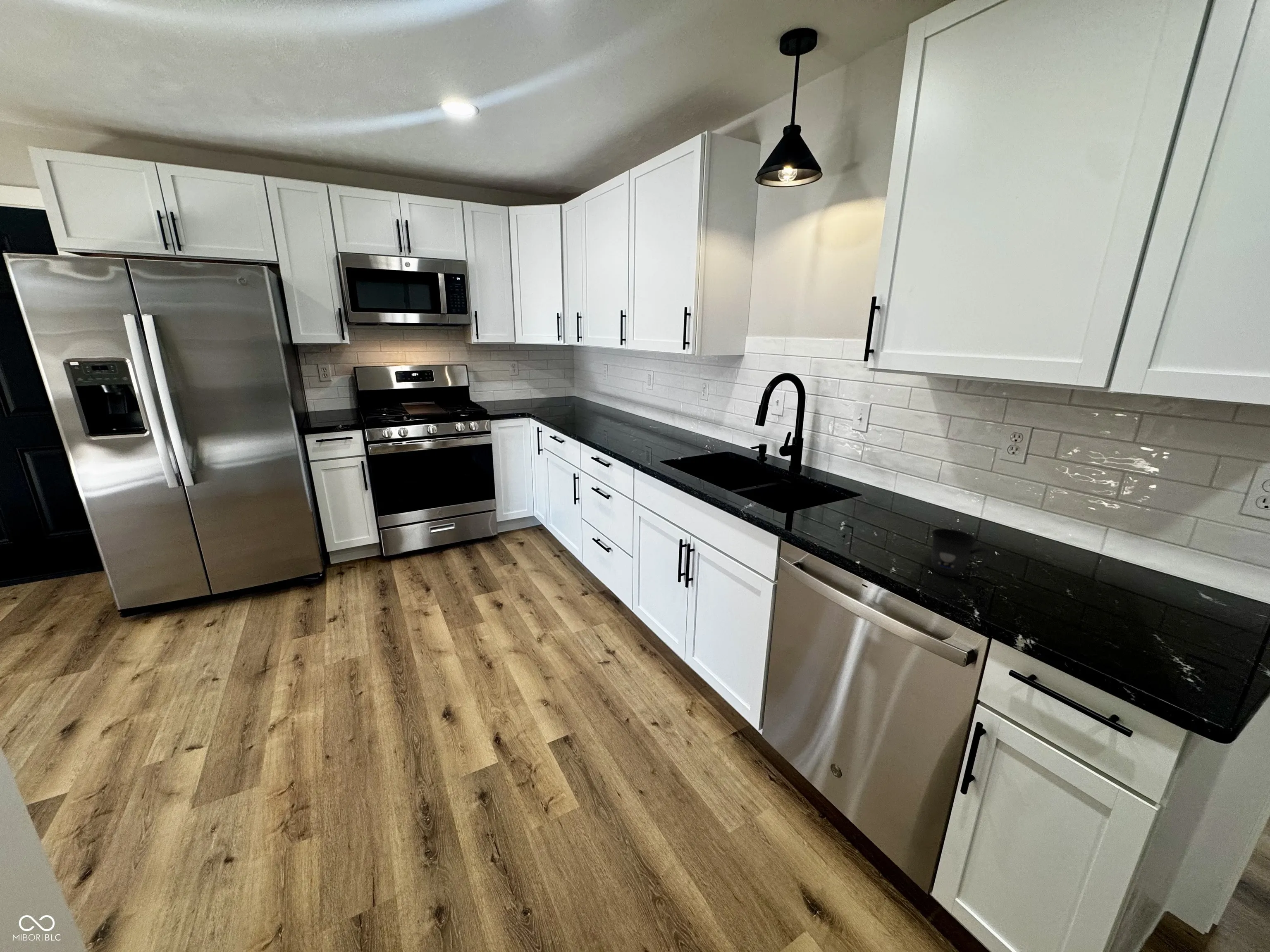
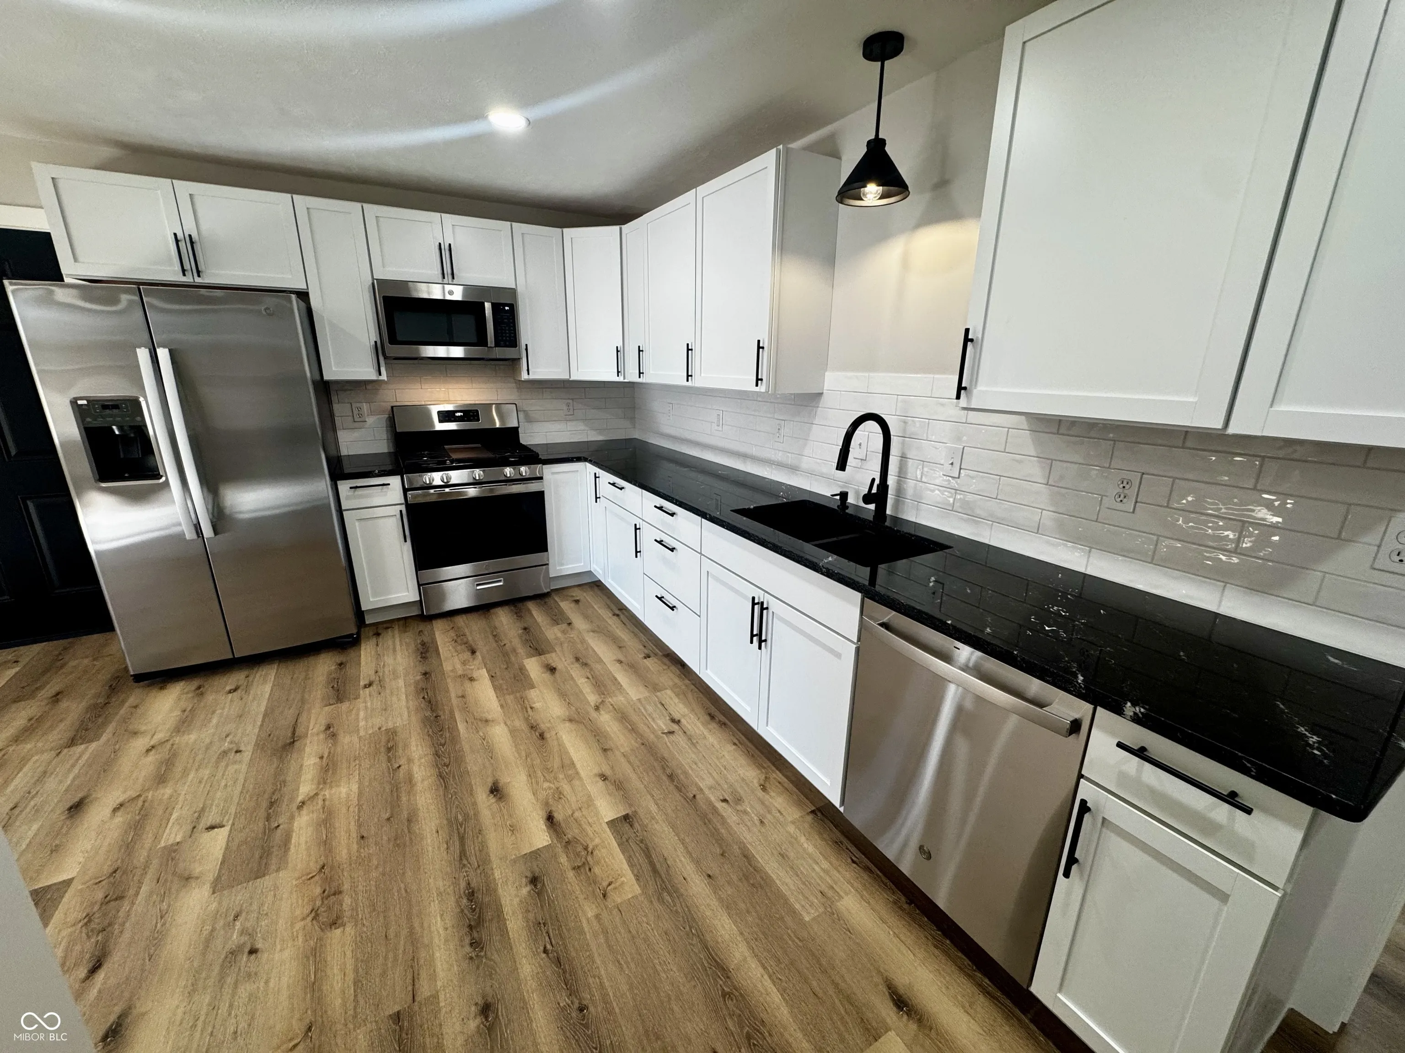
- mug [931,528,991,577]
